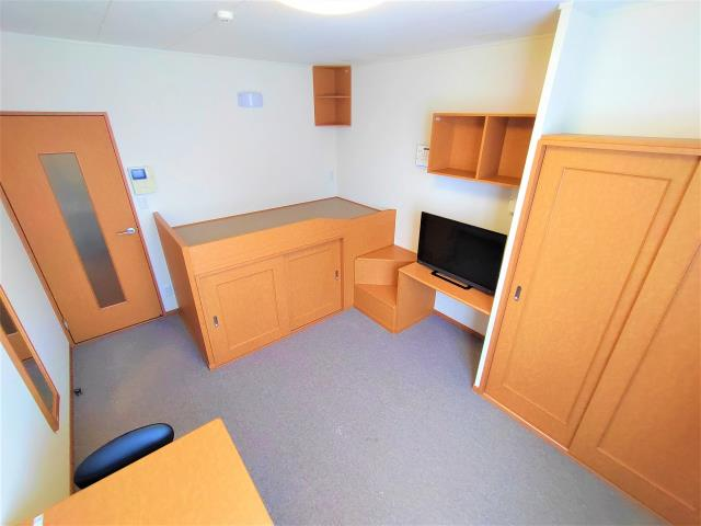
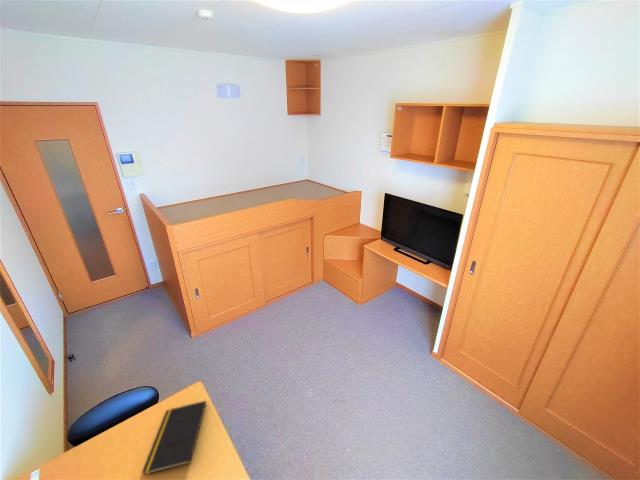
+ notepad [141,400,207,476]
